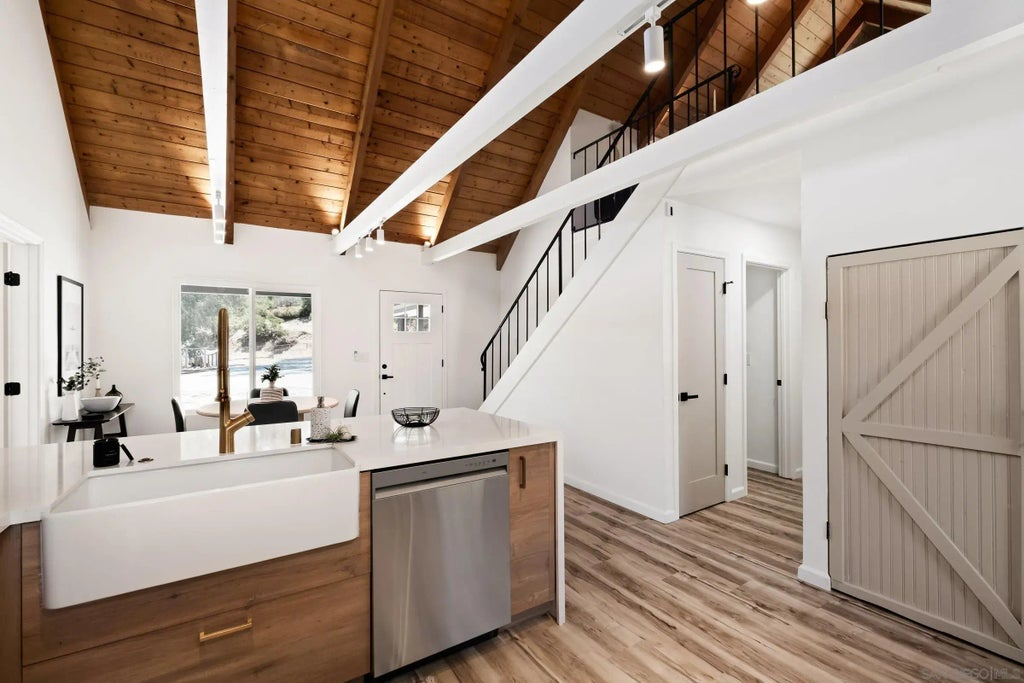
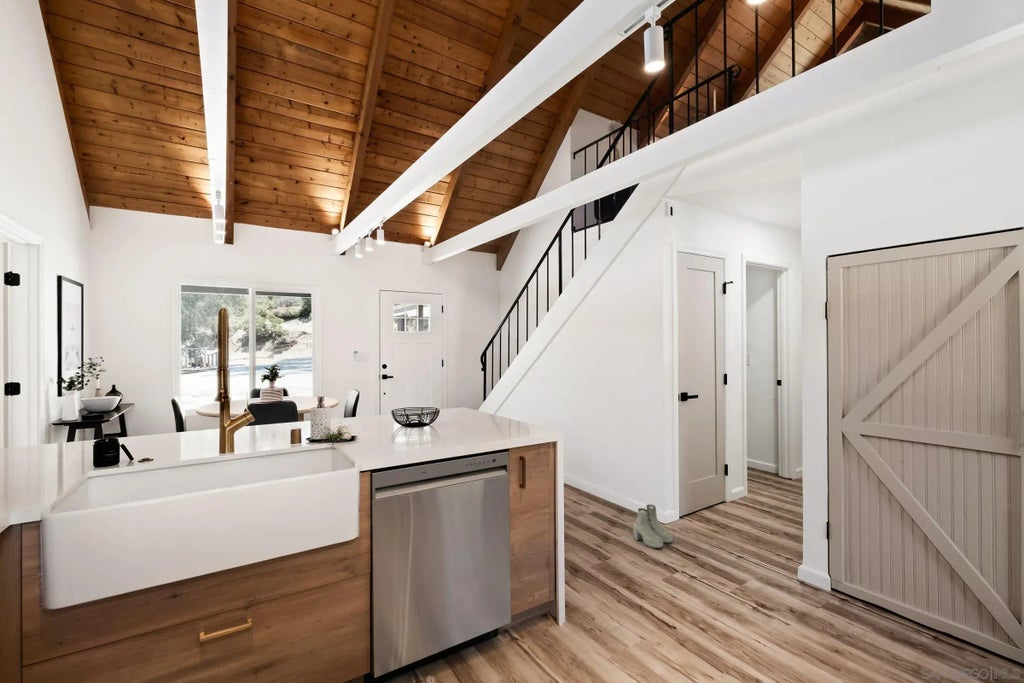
+ boots [632,504,674,549]
